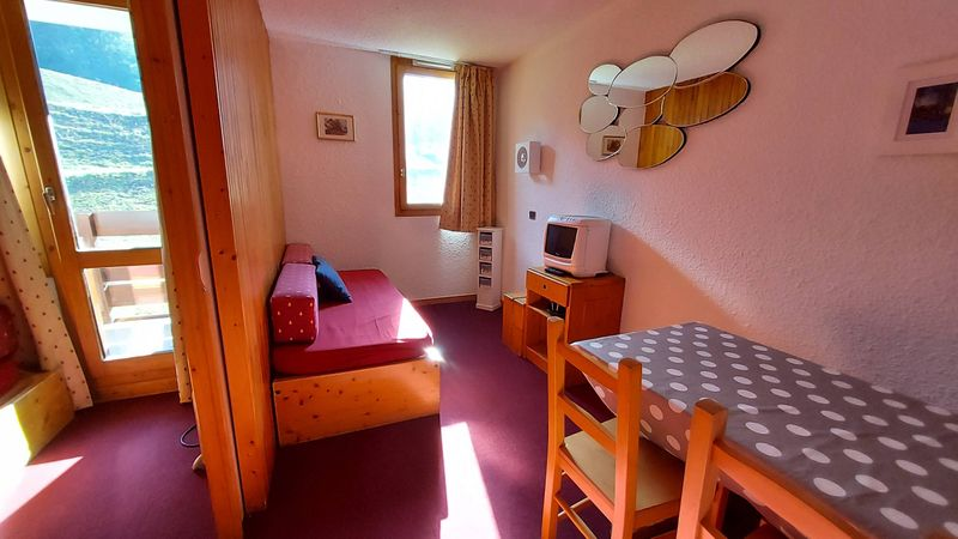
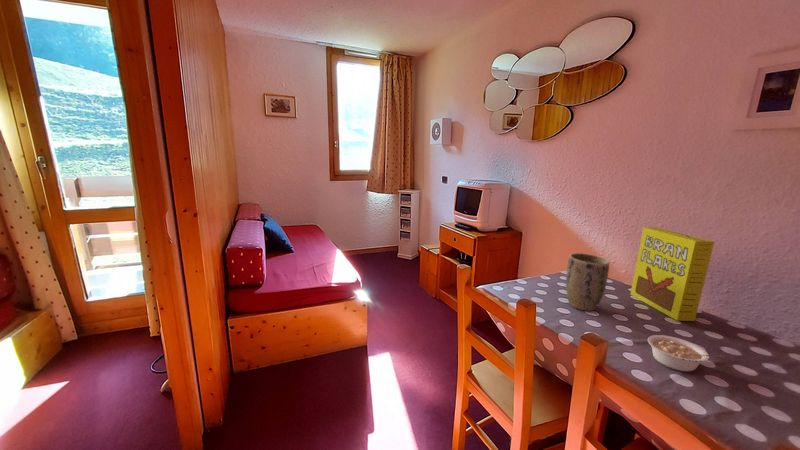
+ cereal box [630,226,715,322]
+ legume [647,334,726,372]
+ plant pot [565,252,610,312]
